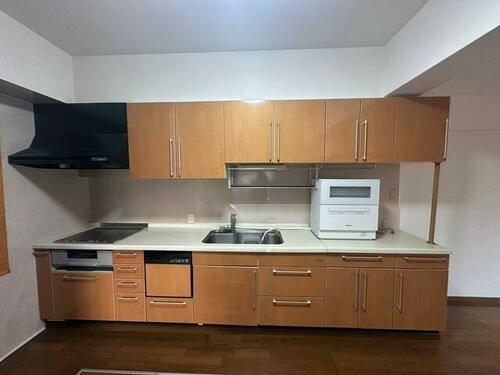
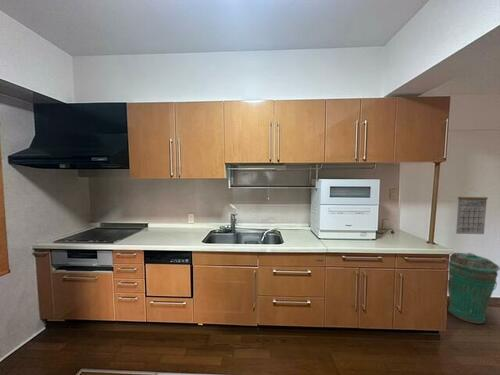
+ calendar [455,188,489,235]
+ trash can [447,252,500,325]
